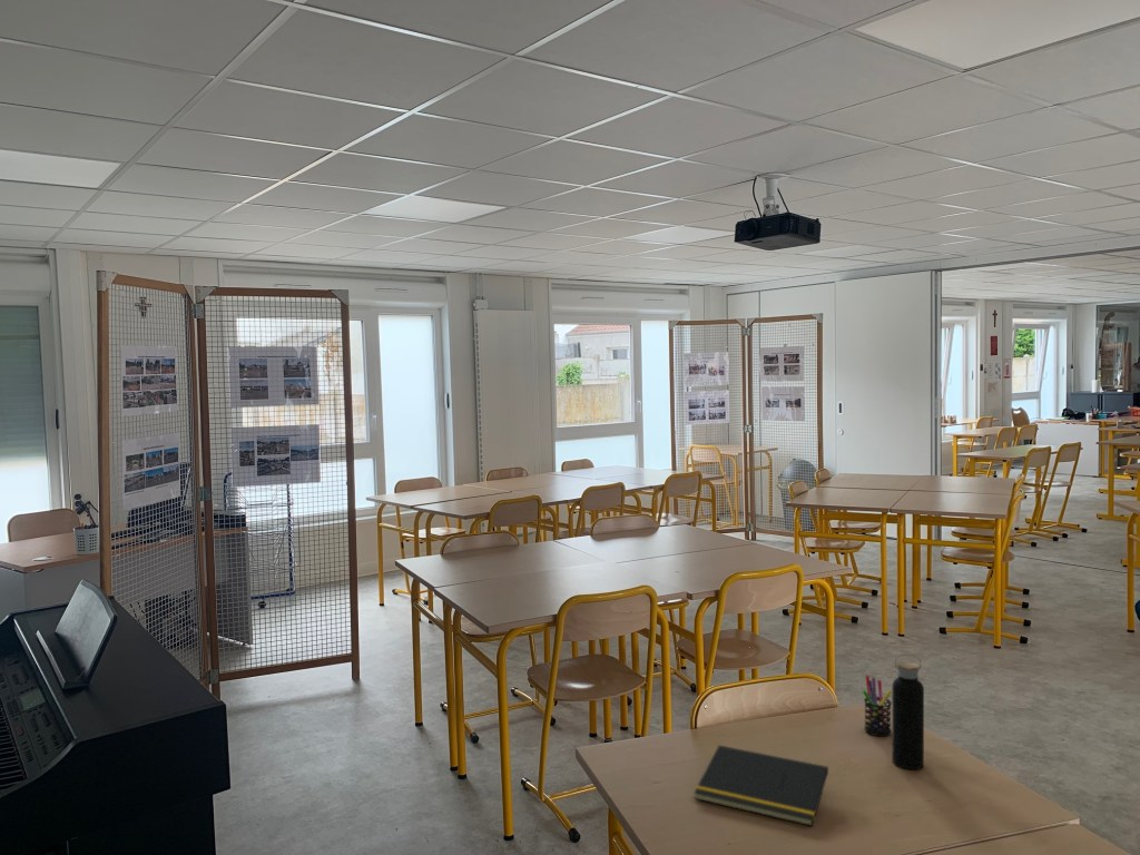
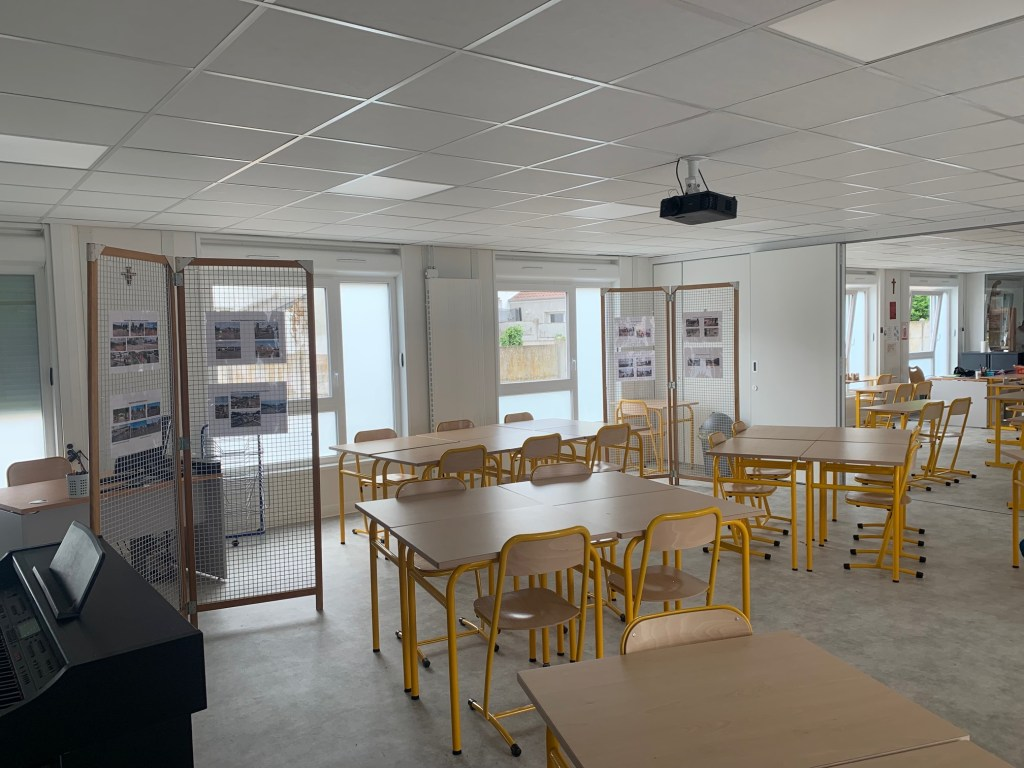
- notepad [692,744,829,827]
- water bottle [891,653,925,770]
- pen holder [862,675,893,737]
